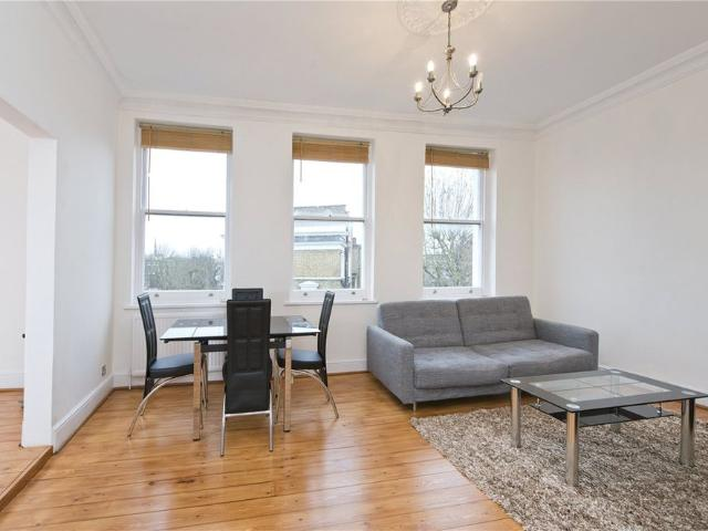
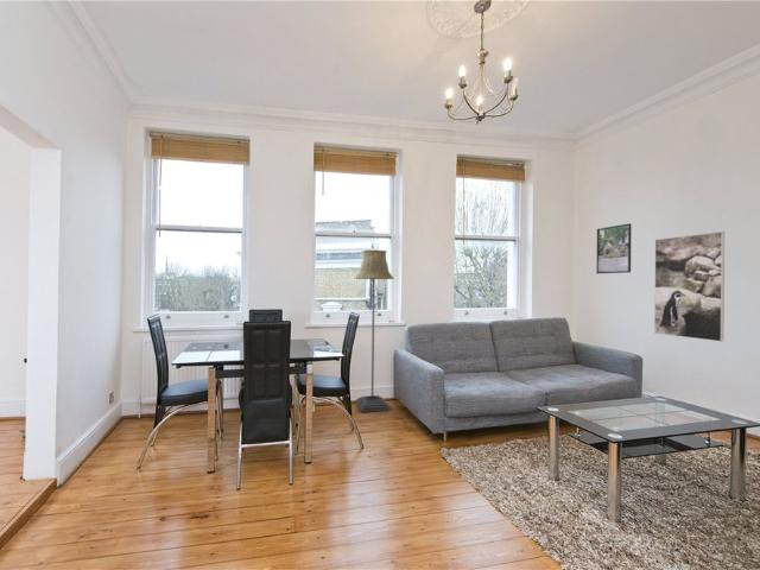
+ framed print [653,230,726,343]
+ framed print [595,222,633,274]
+ floor lamp [353,249,395,413]
